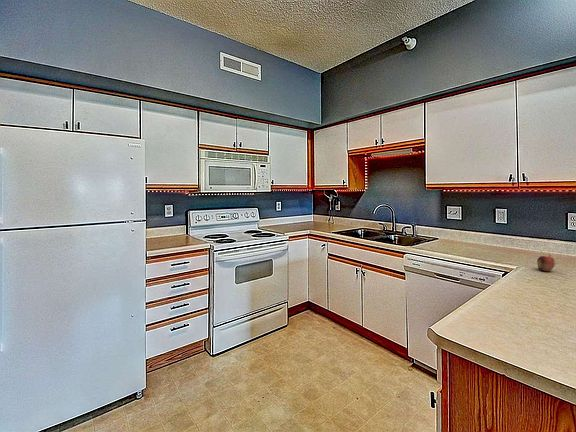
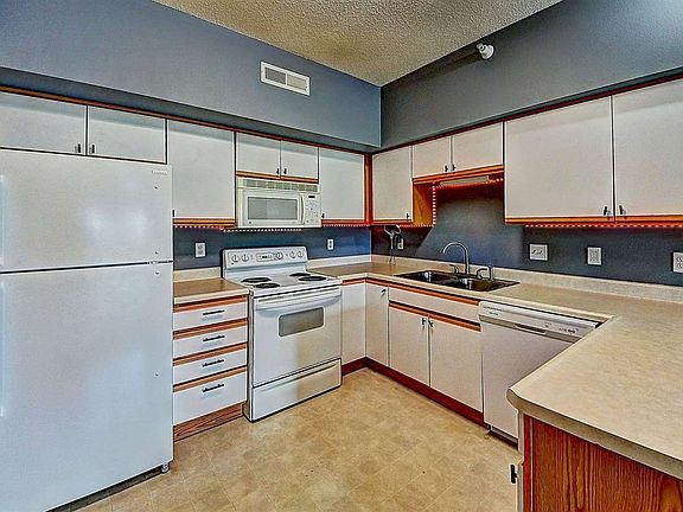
- fruit [536,254,557,272]
